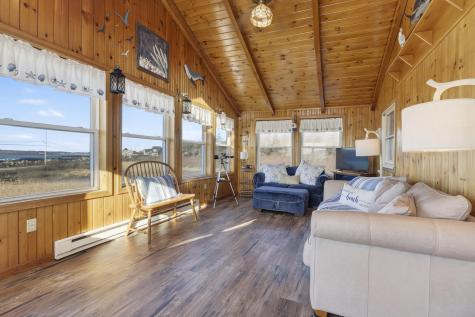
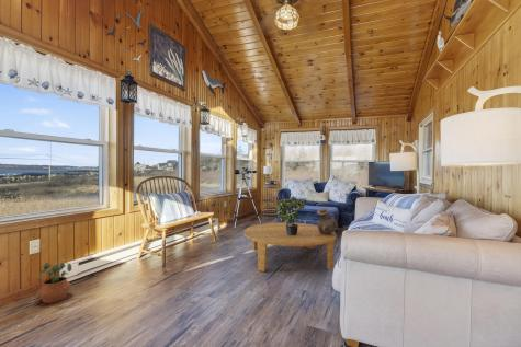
+ coffee table [242,221,338,273]
+ vessel [316,207,339,234]
+ potted plant [273,195,309,235]
+ potted plant [36,261,72,304]
